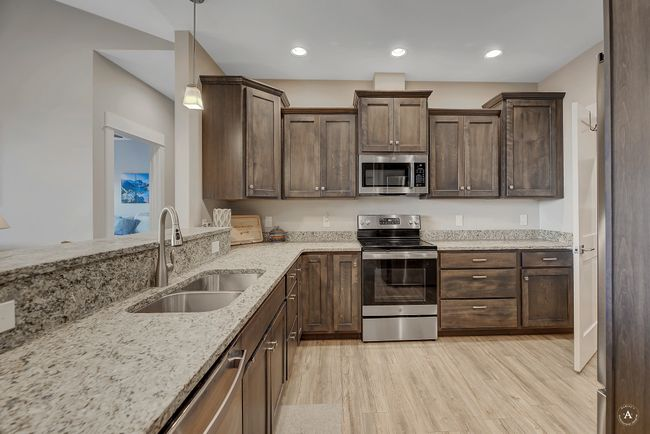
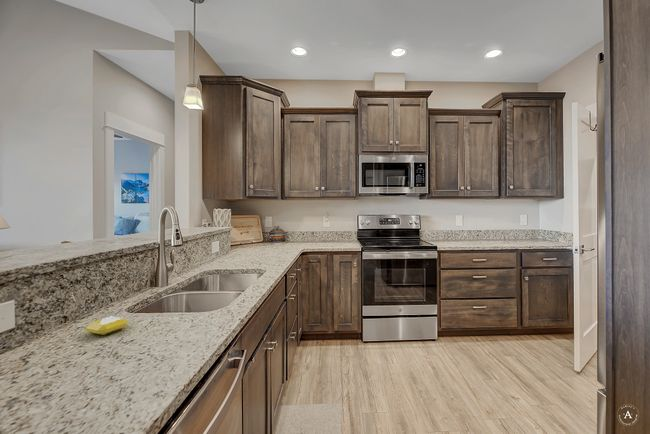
+ soap bar [85,316,129,336]
